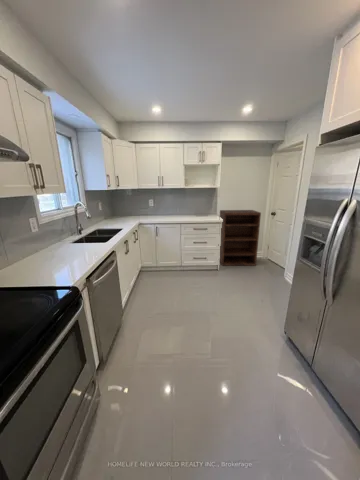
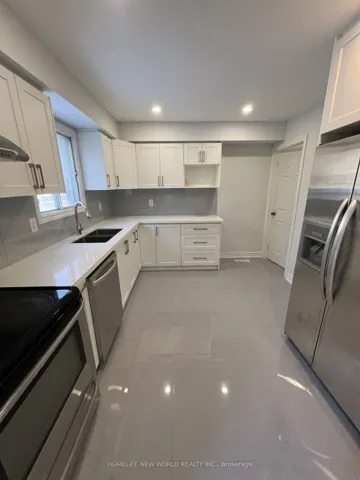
- shelving unit [219,209,262,267]
